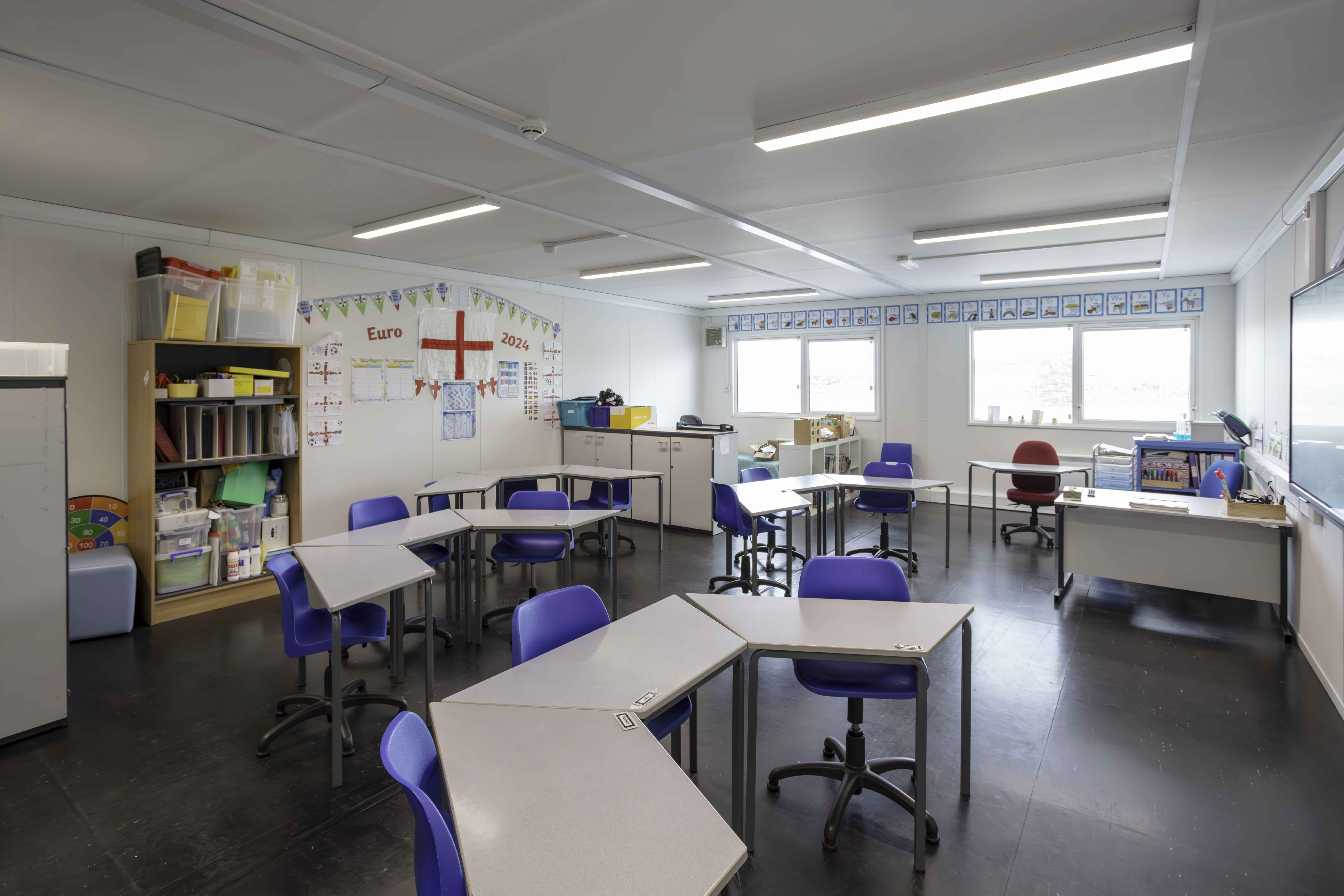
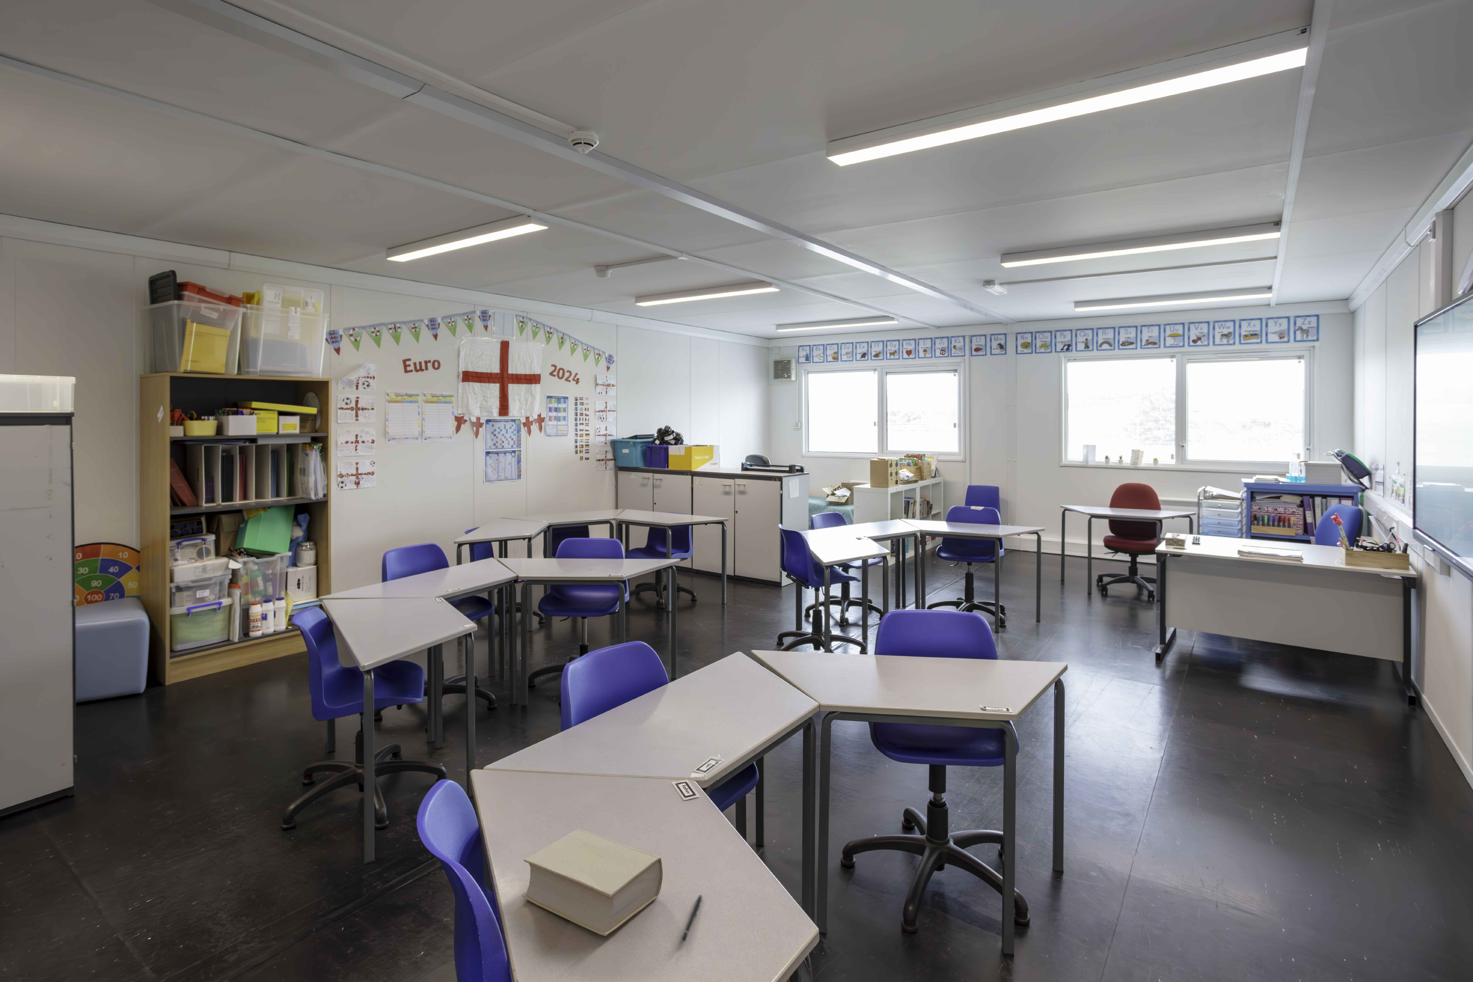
+ book [522,829,663,936]
+ pen [682,894,703,944]
